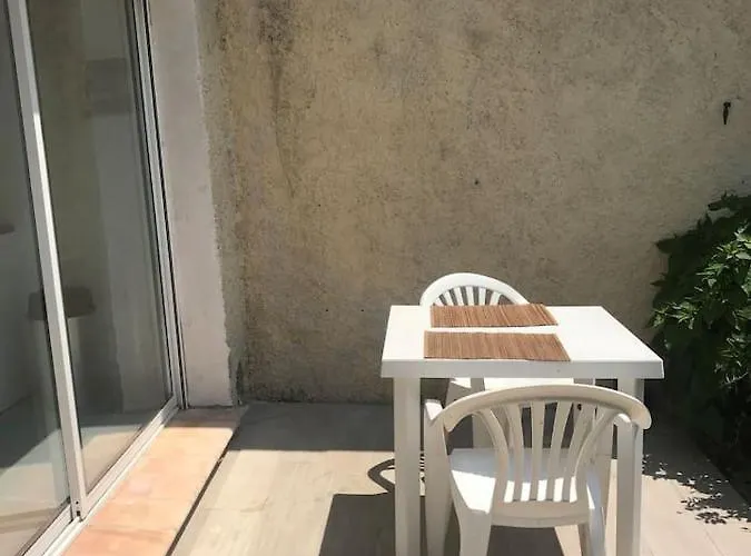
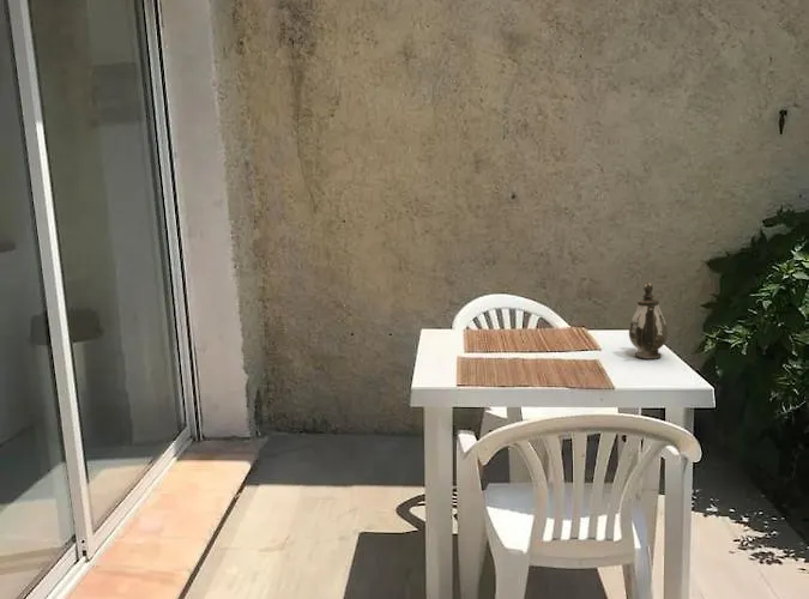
+ teapot [628,282,669,361]
